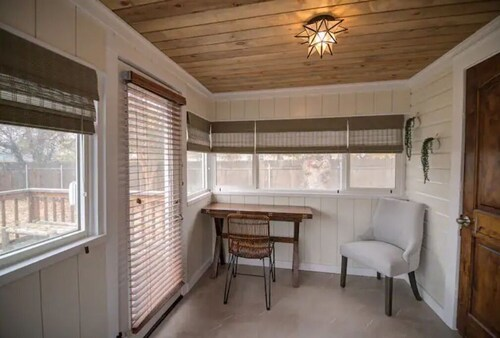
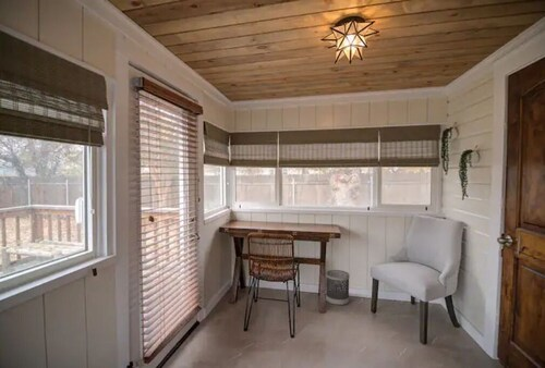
+ wastebasket [325,269,350,306]
